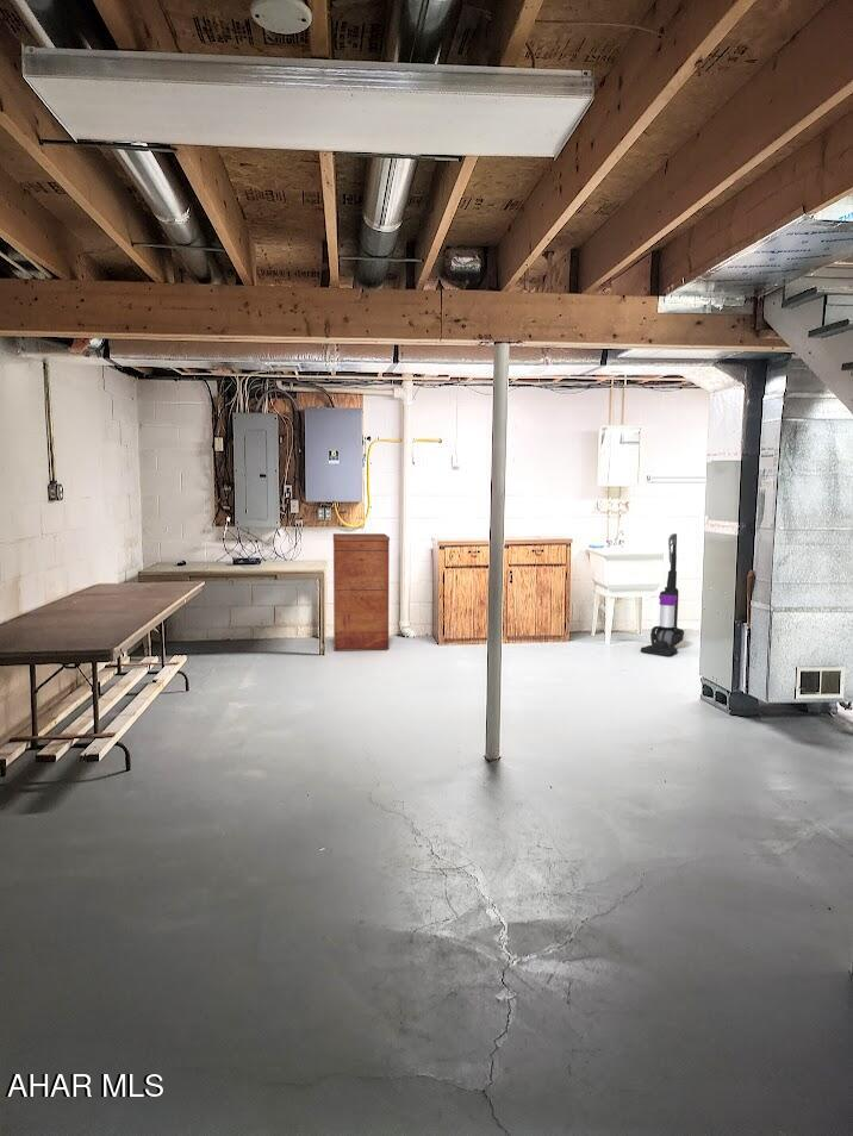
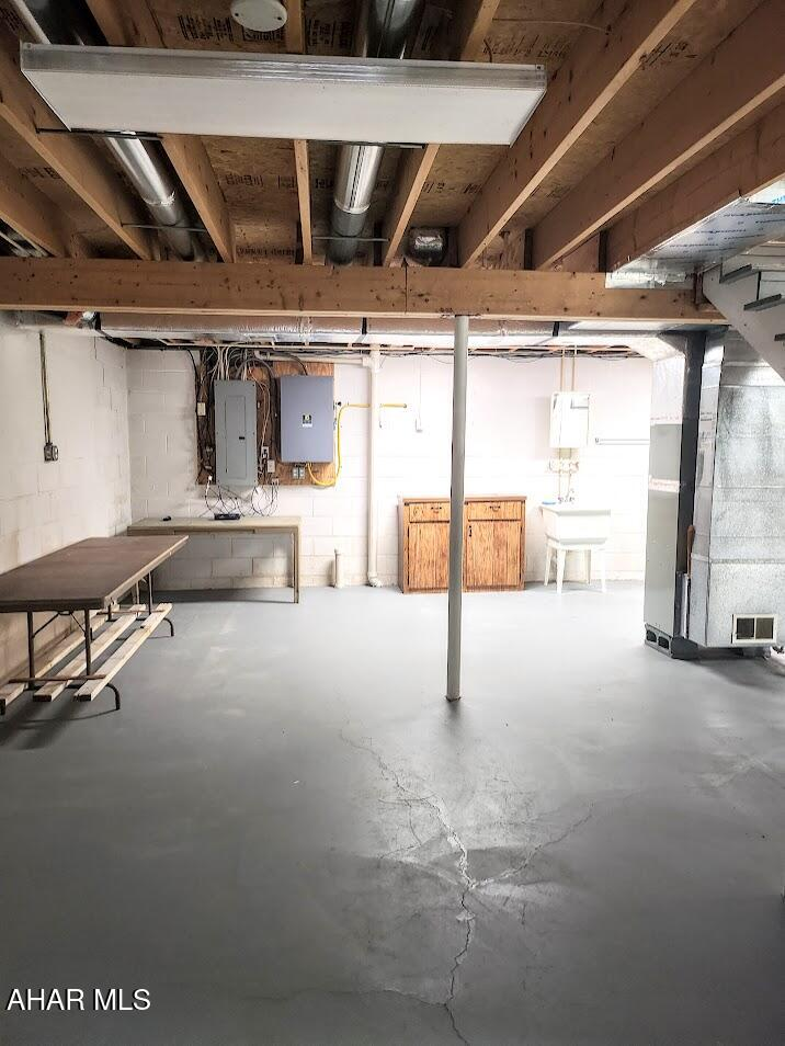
- filing cabinet [332,532,391,651]
- vacuum cleaner [640,532,685,657]
